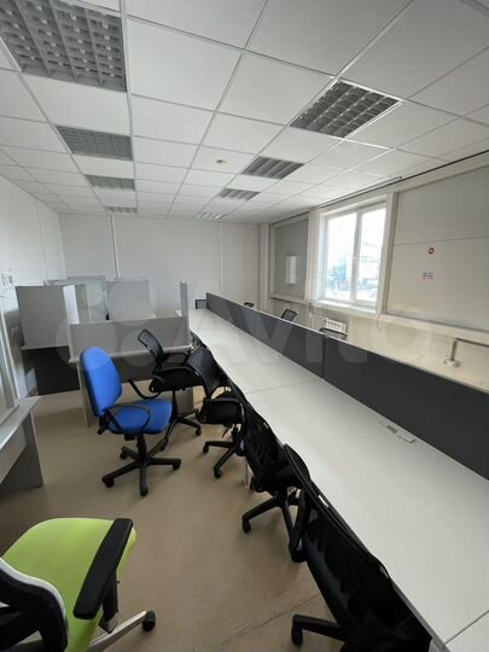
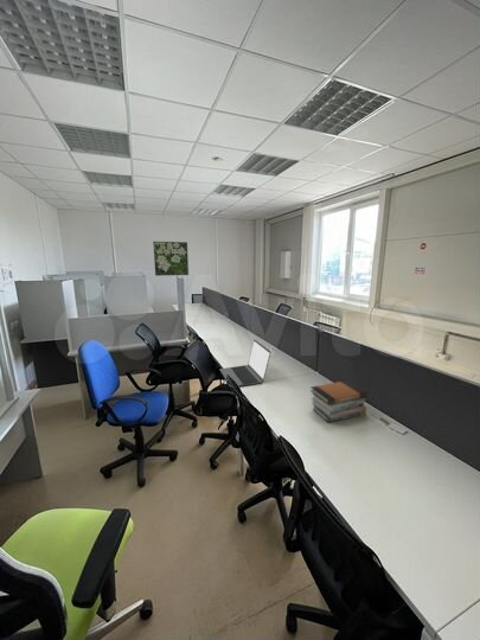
+ book stack [309,379,369,423]
+ laptop [219,338,271,388]
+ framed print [152,241,190,276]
